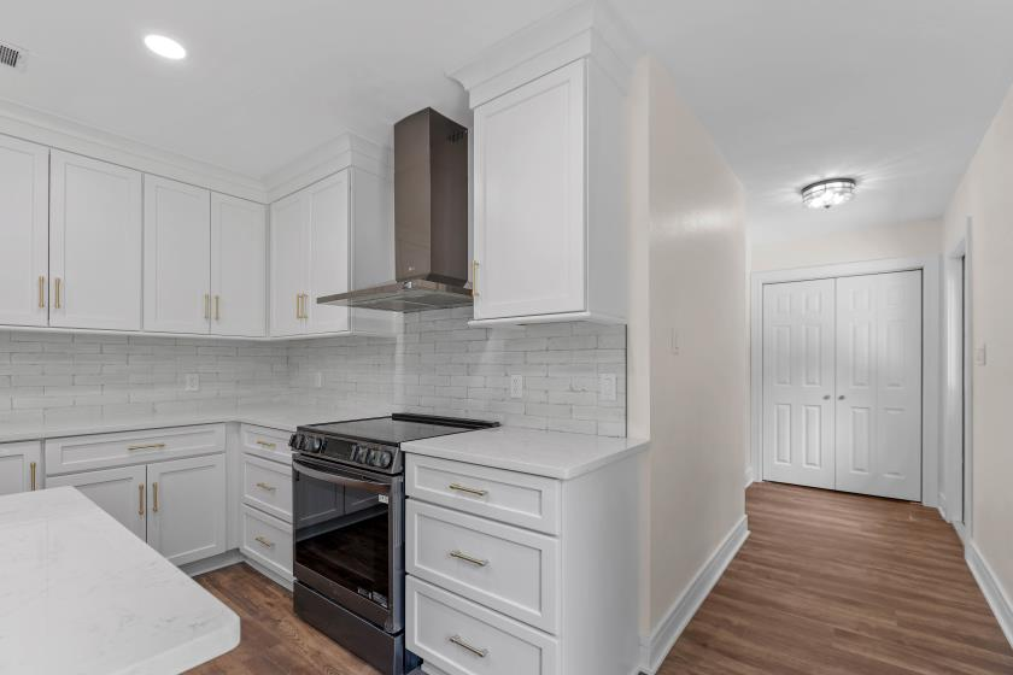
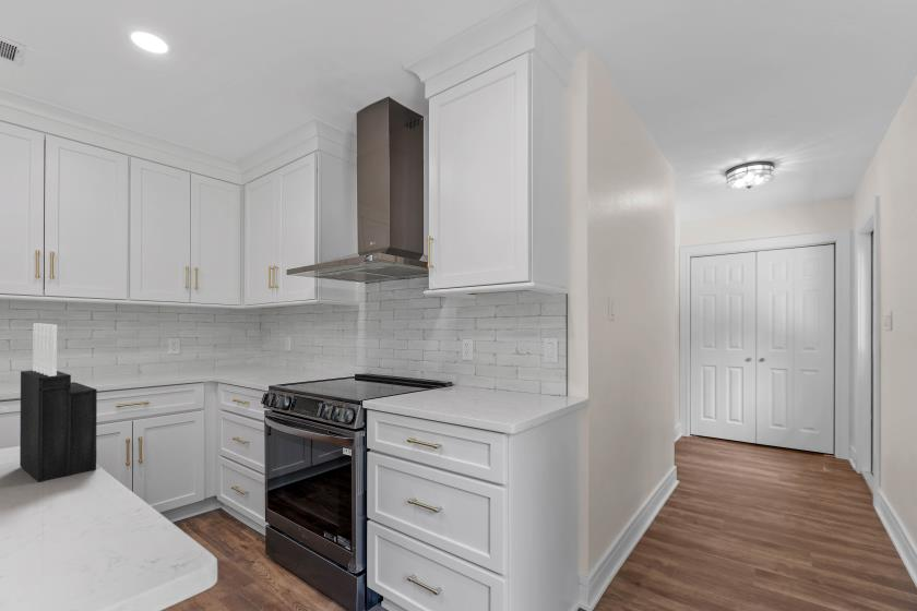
+ knife block [19,322,98,483]
